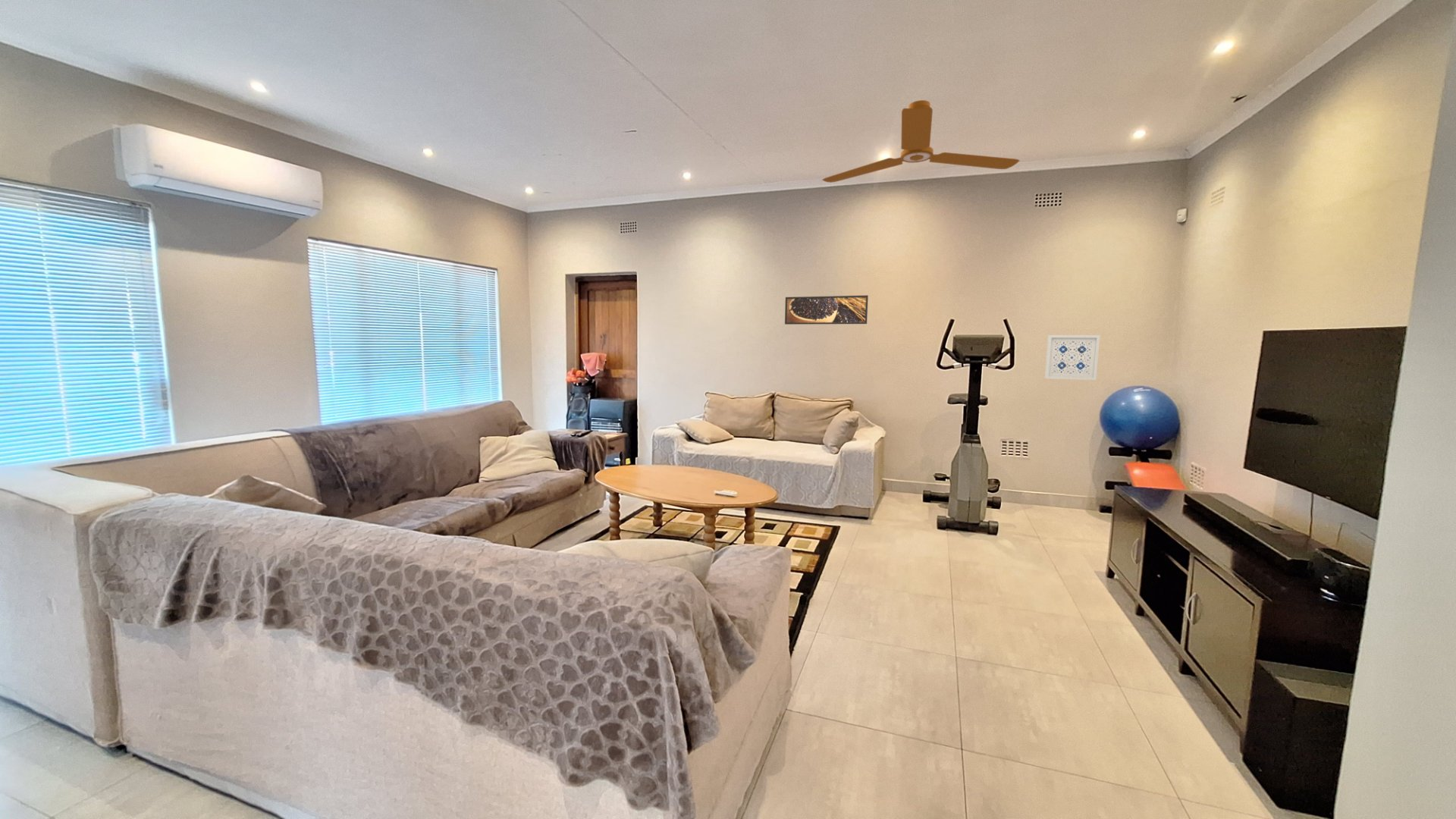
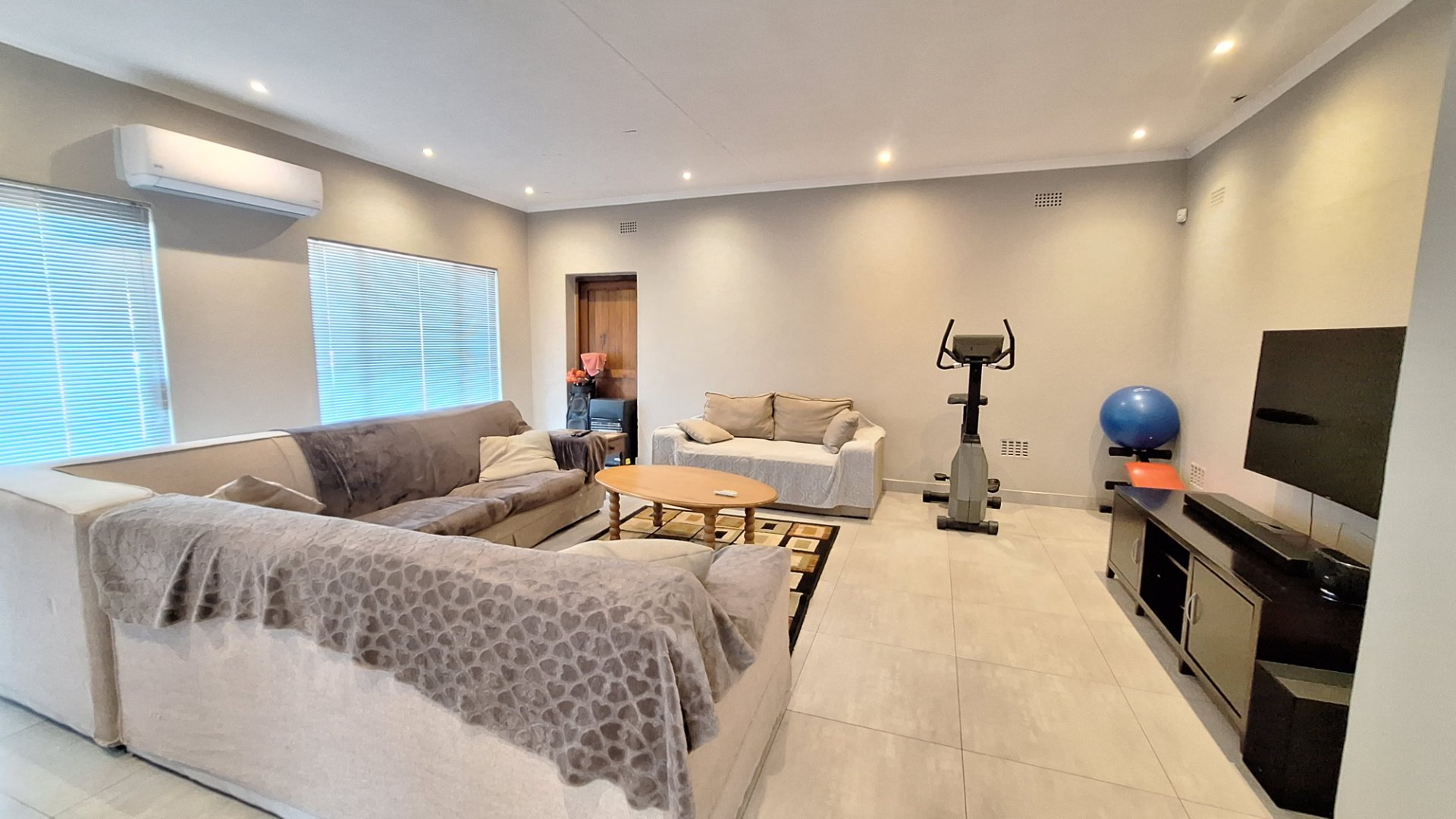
- wall art [1044,334,1101,381]
- ceiling fan [821,99,1020,184]
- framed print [784,294,869,325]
